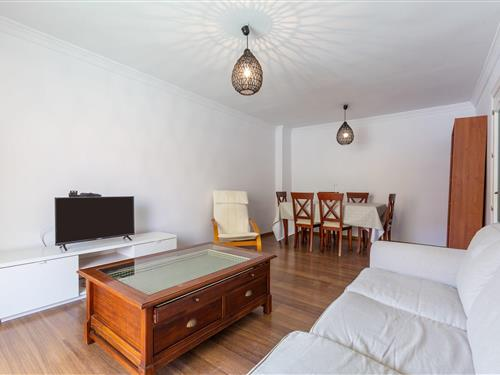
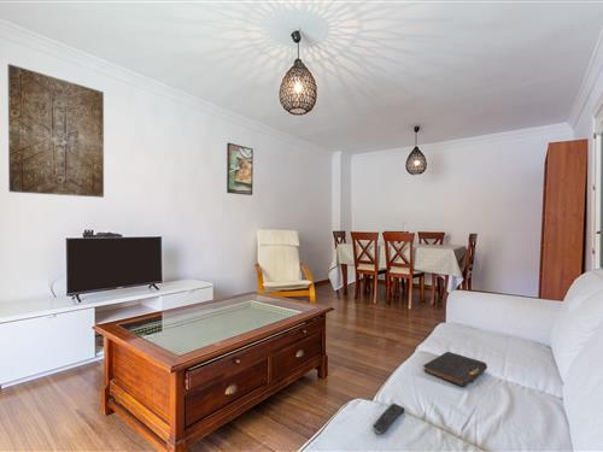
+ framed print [226,141,254,196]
+ wall art [7,63,105,199]
+ book [422,351,488,387]
+ remote control [373,403,406,435]
